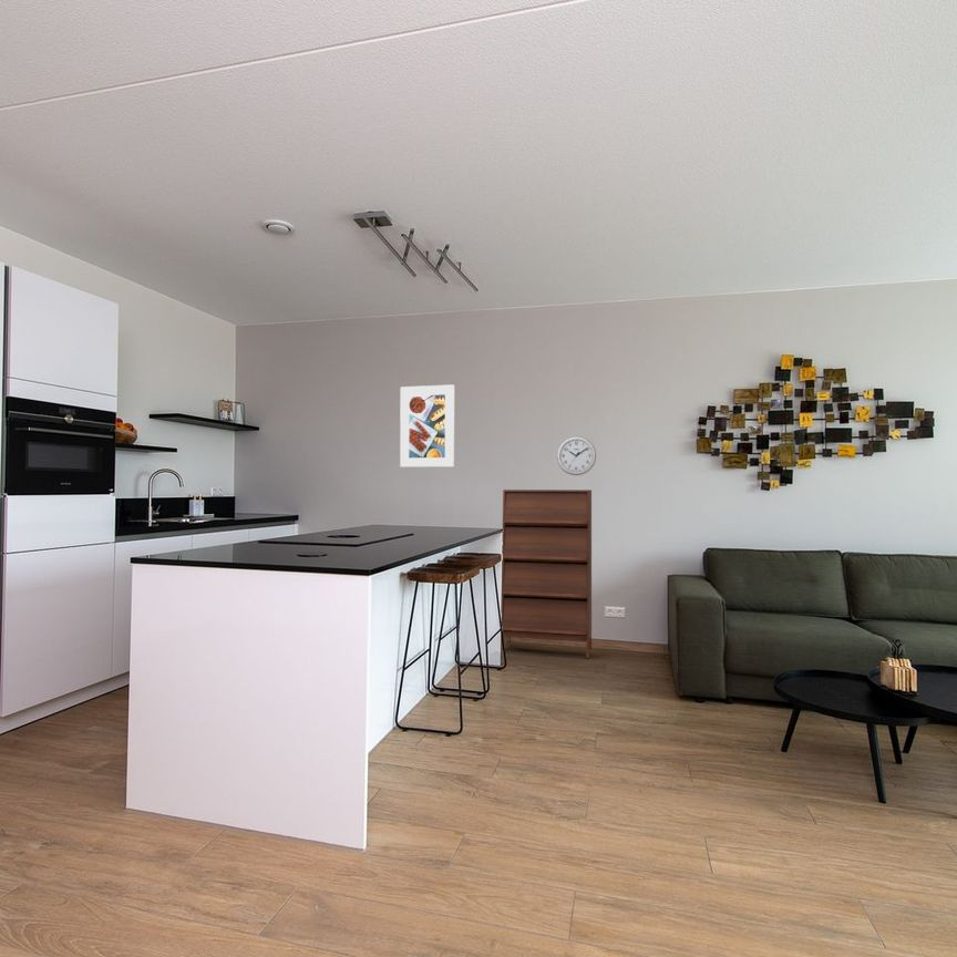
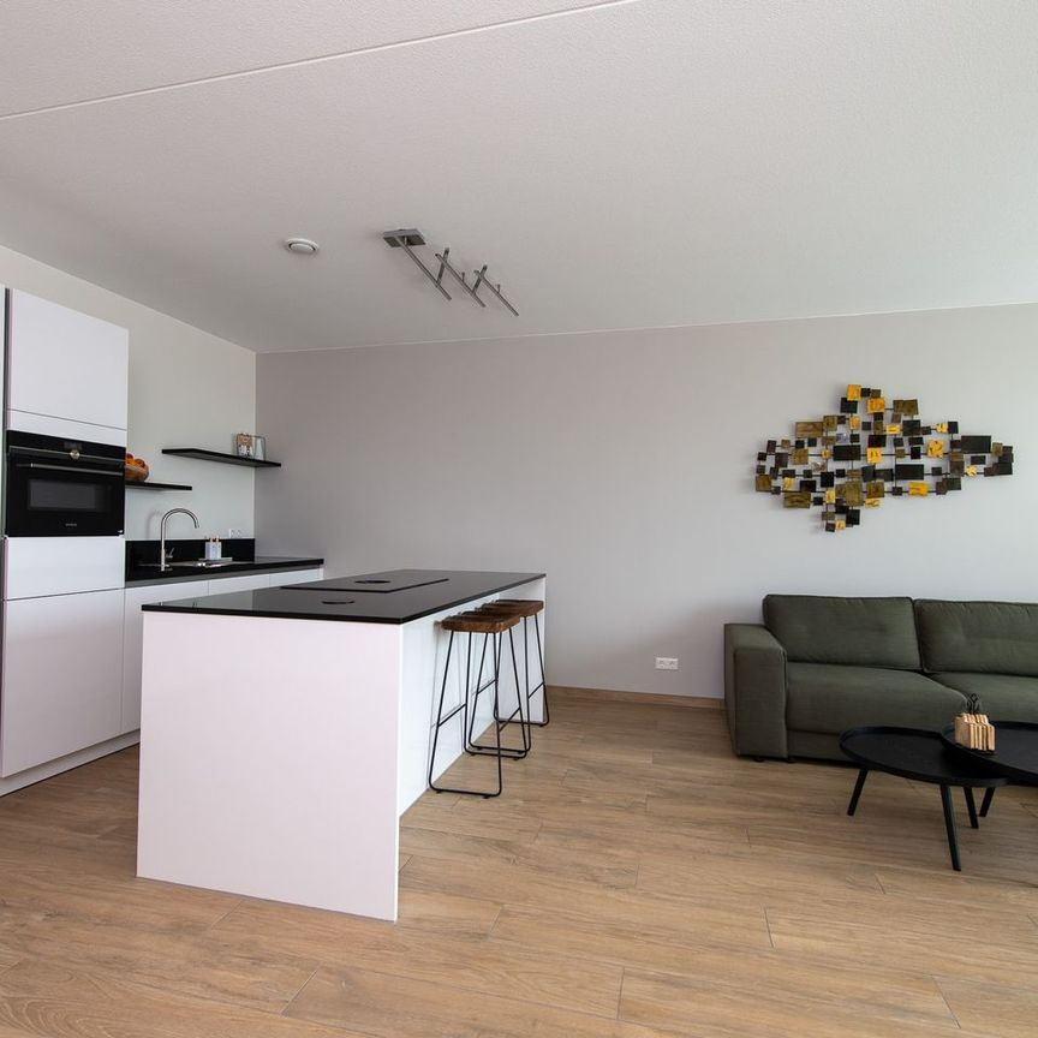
- wall clock [556,435,597,476]
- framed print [399,383,456,469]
- shoe cabinet [500,488,593,659]
